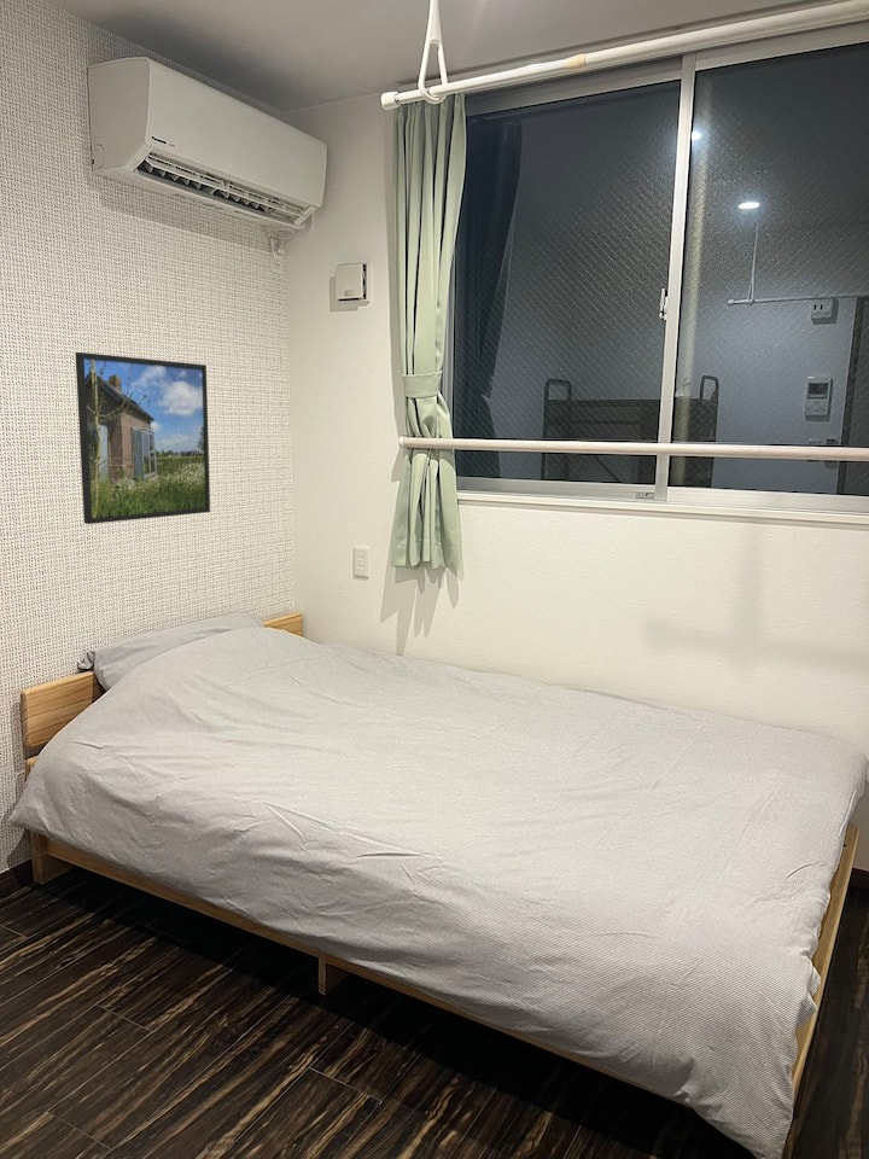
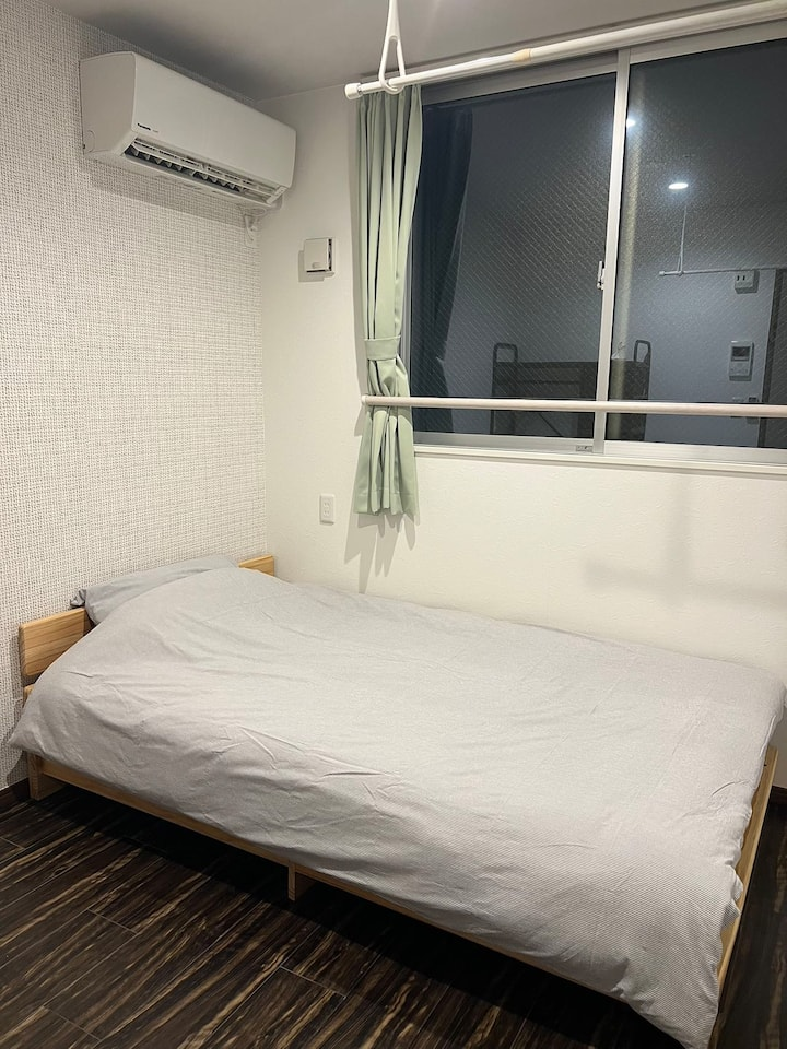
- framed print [74,351,211,525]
